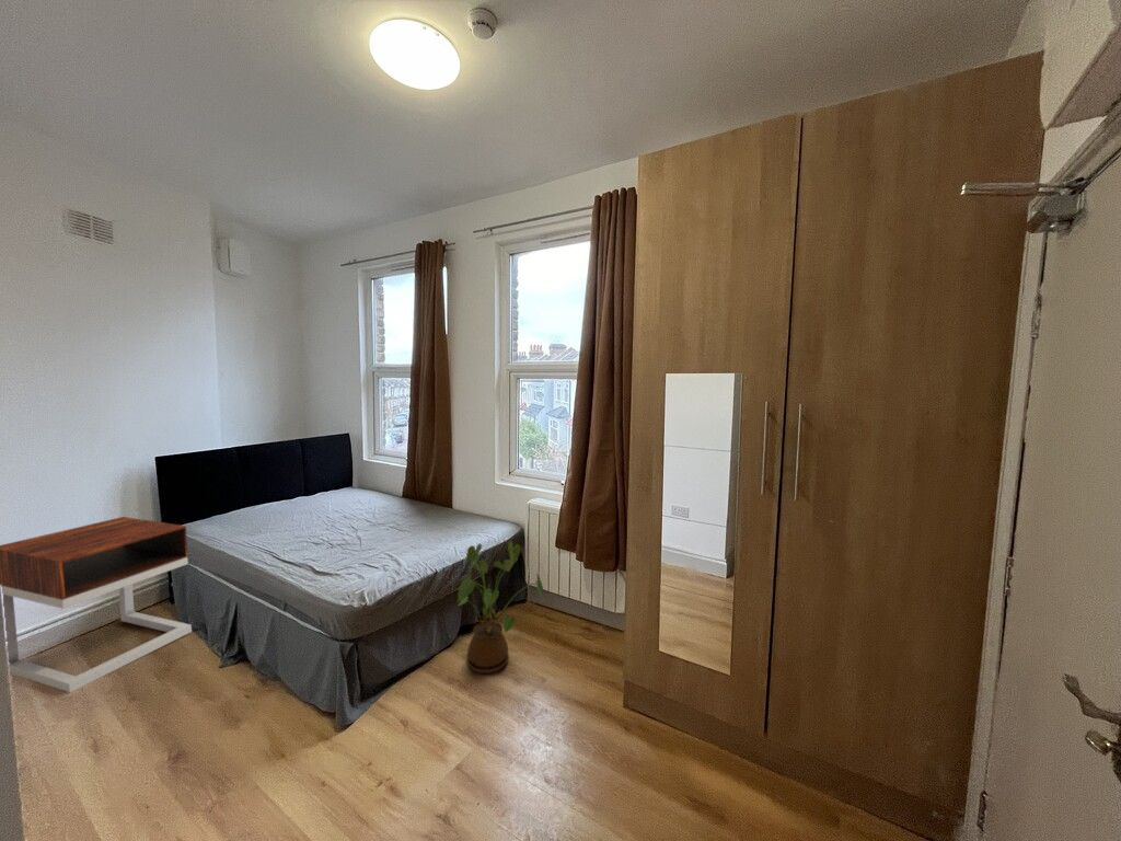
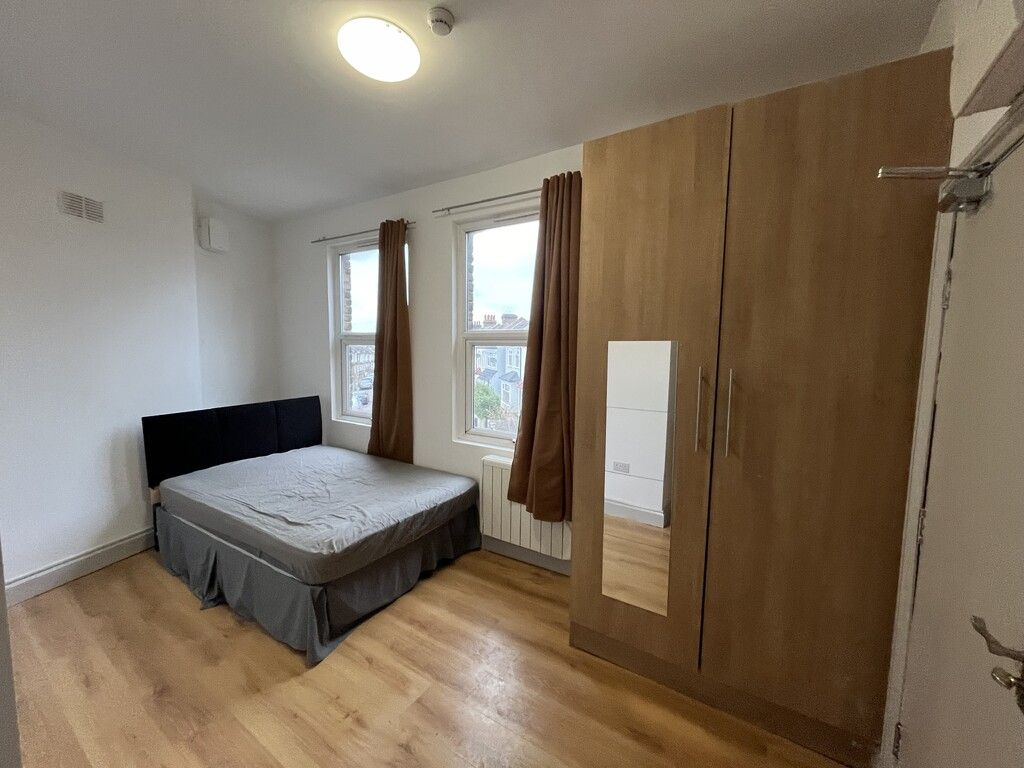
- nightstand [0,516,193,693]
- house plant [457,540,546,675]
